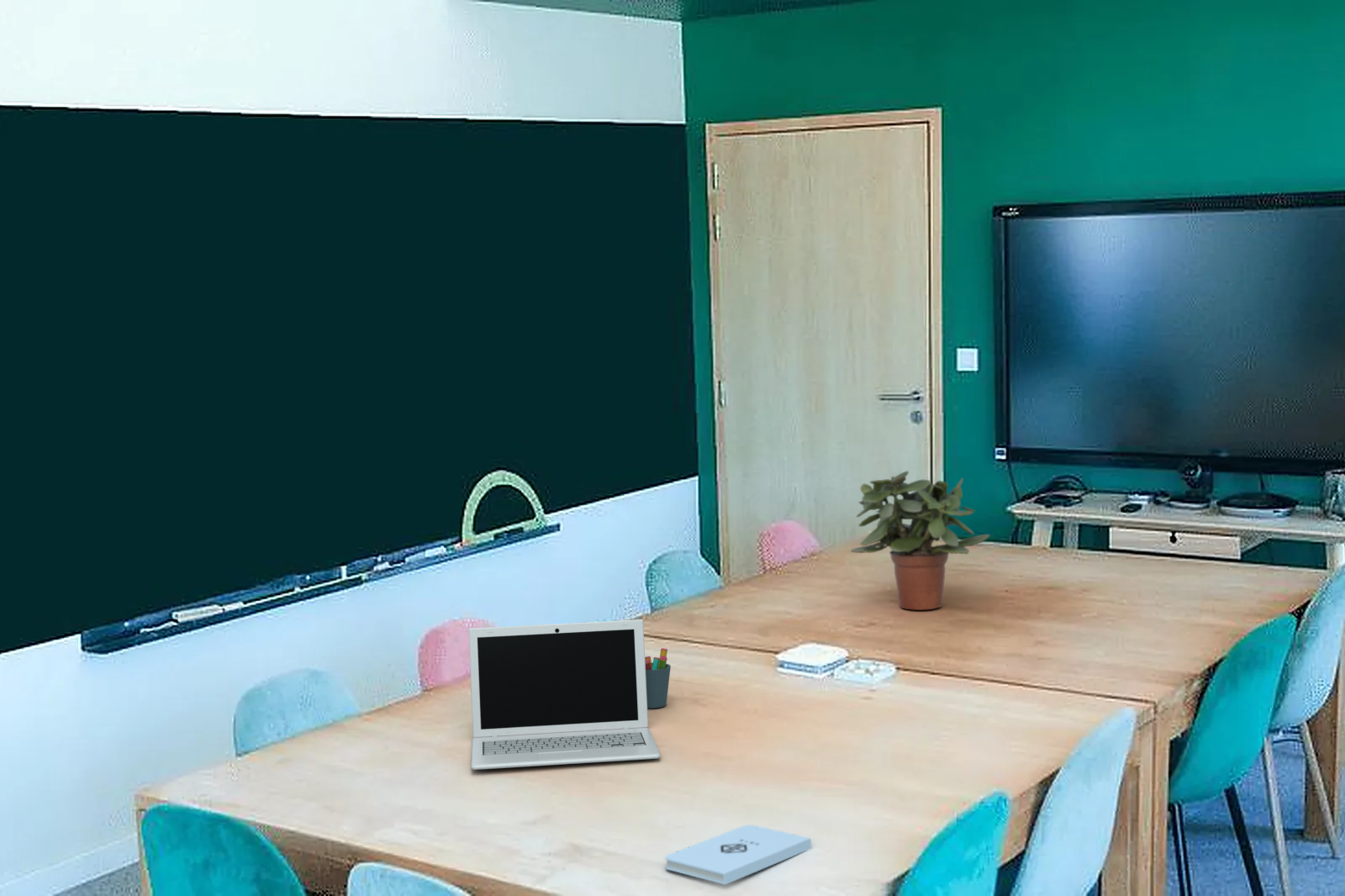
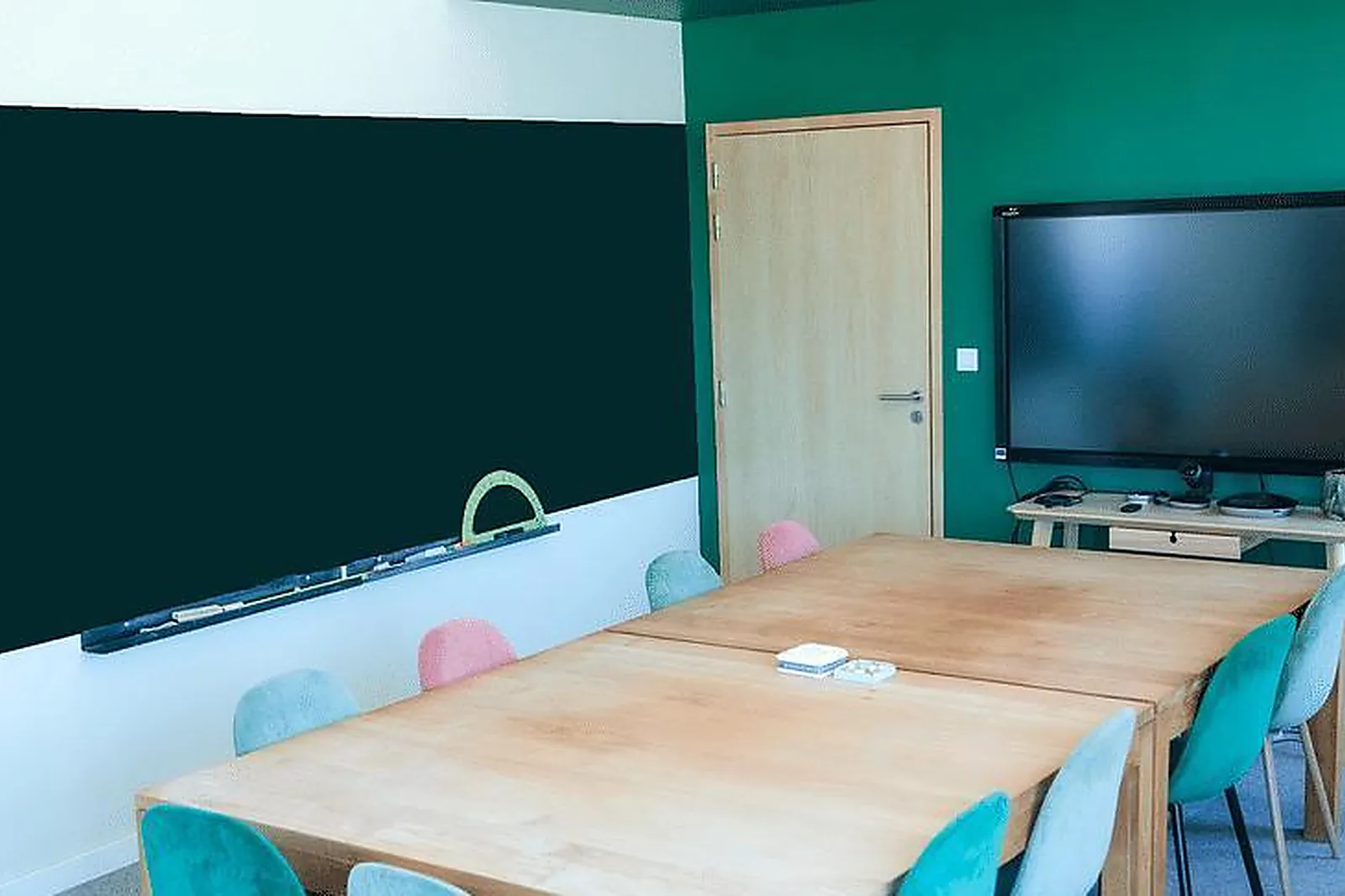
- notepad [664,825,812,886]
- pen holder [645,647,672,709]
- potted plant [850,471,990,611]
- laptop [468,619,662,771]
